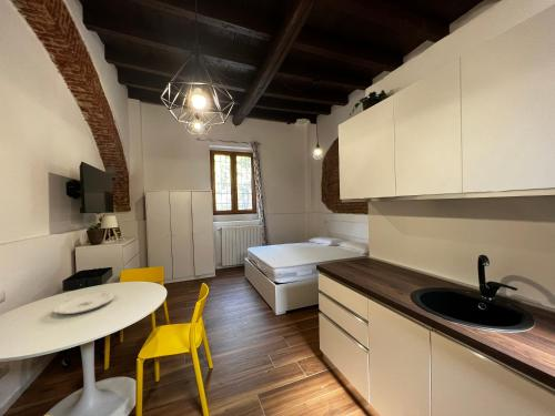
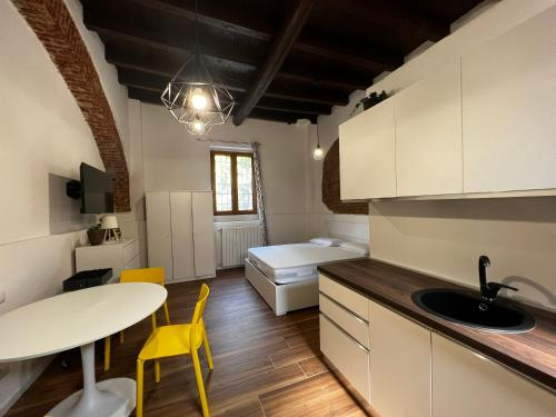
- plate [52,292,115,315]
